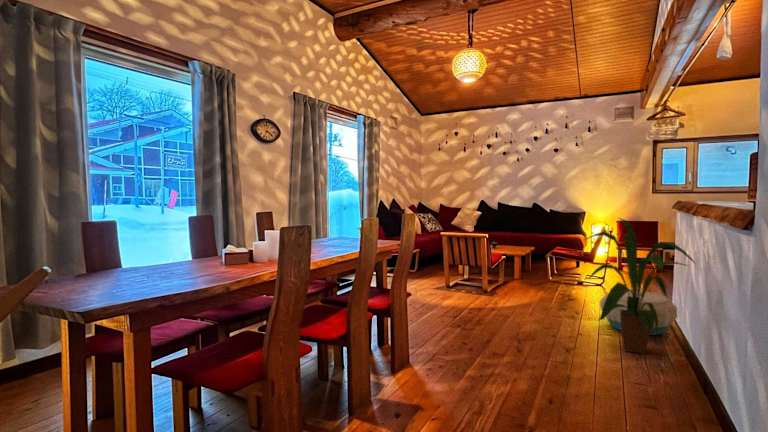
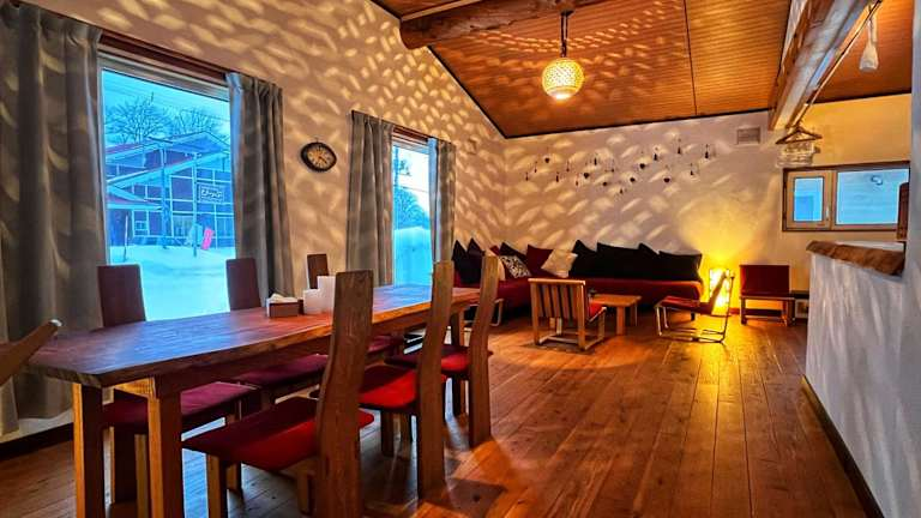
- basket [599,288,678,336]
- house plant [583,217,697,355]
